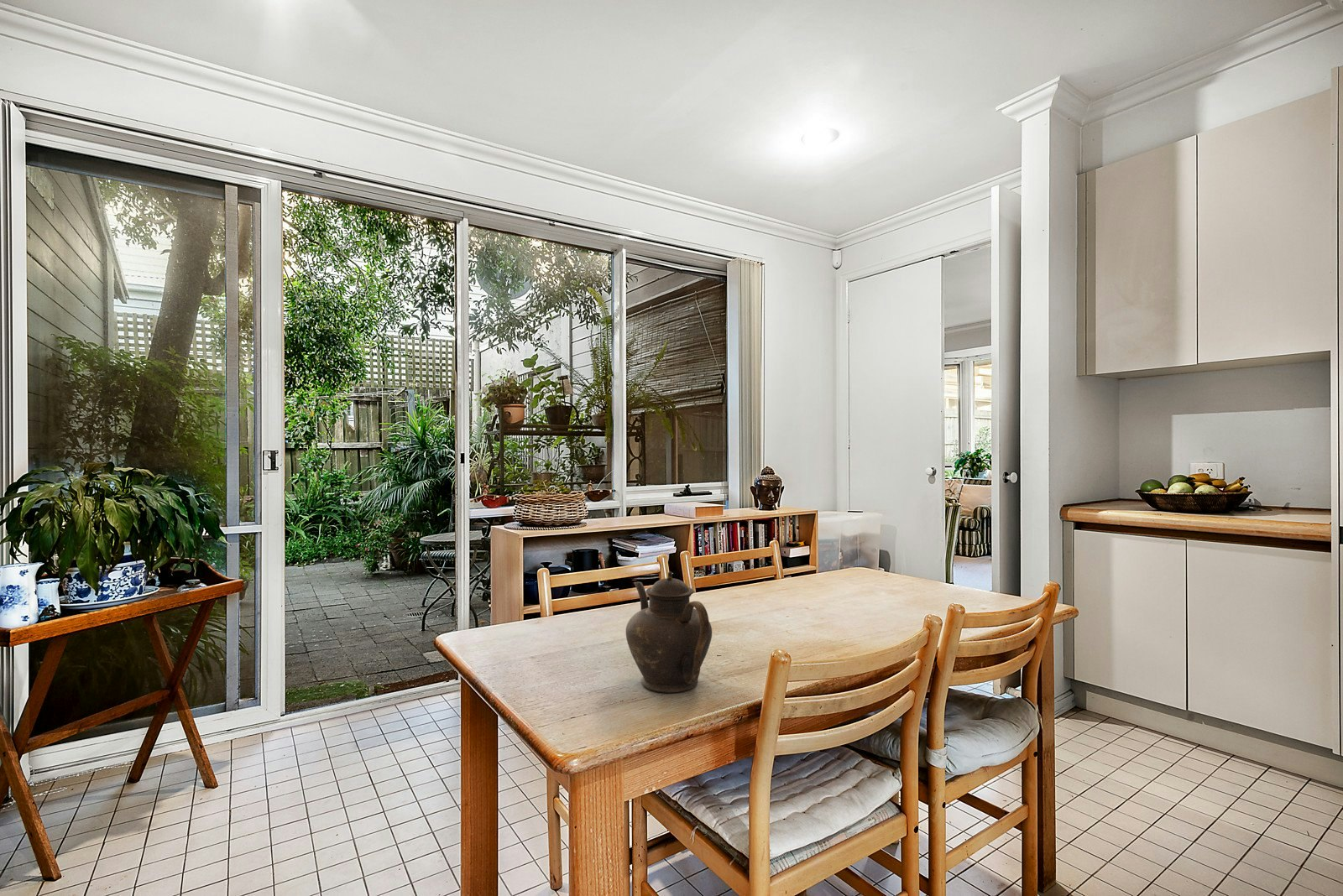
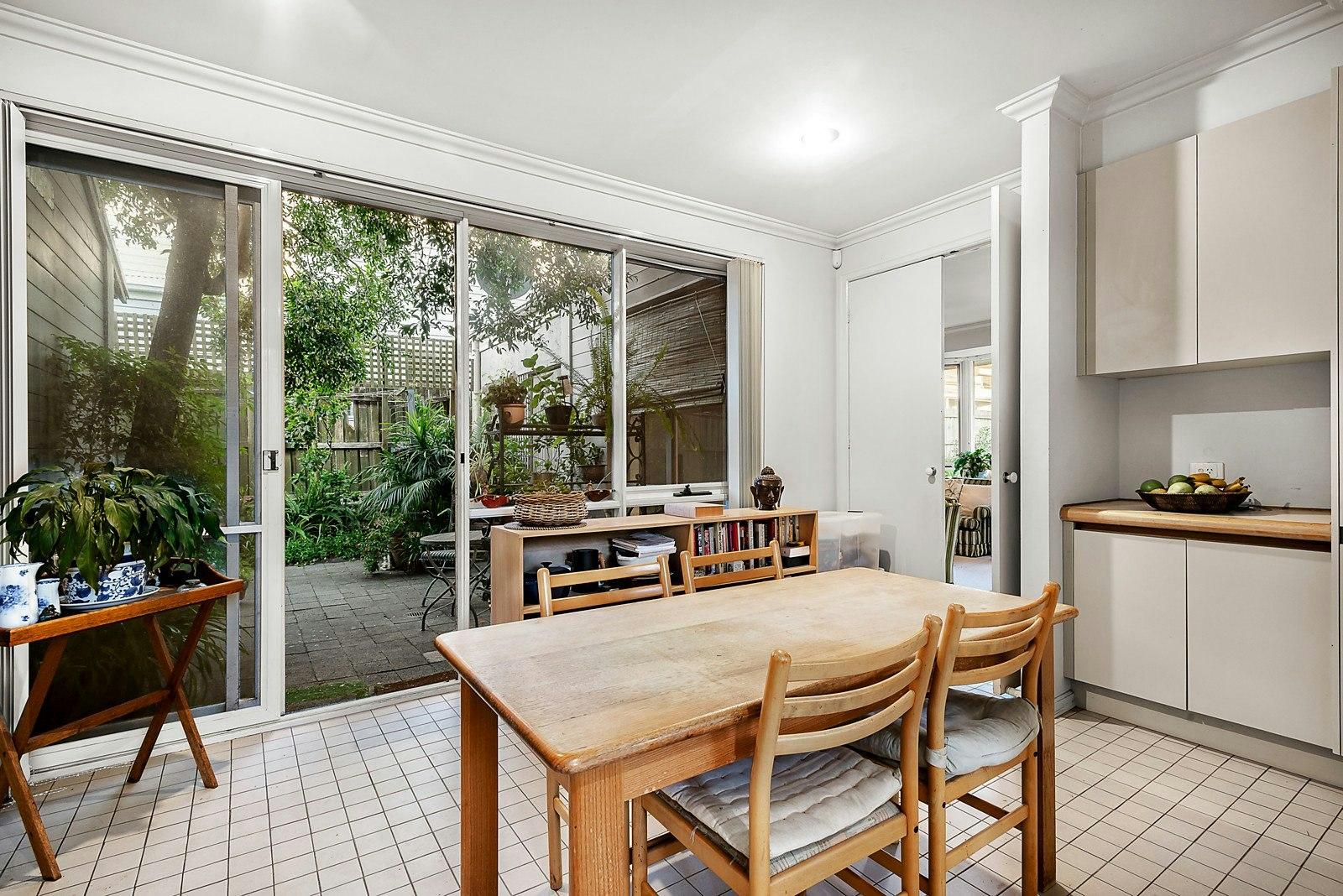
- teapot [625,570,713,694]
